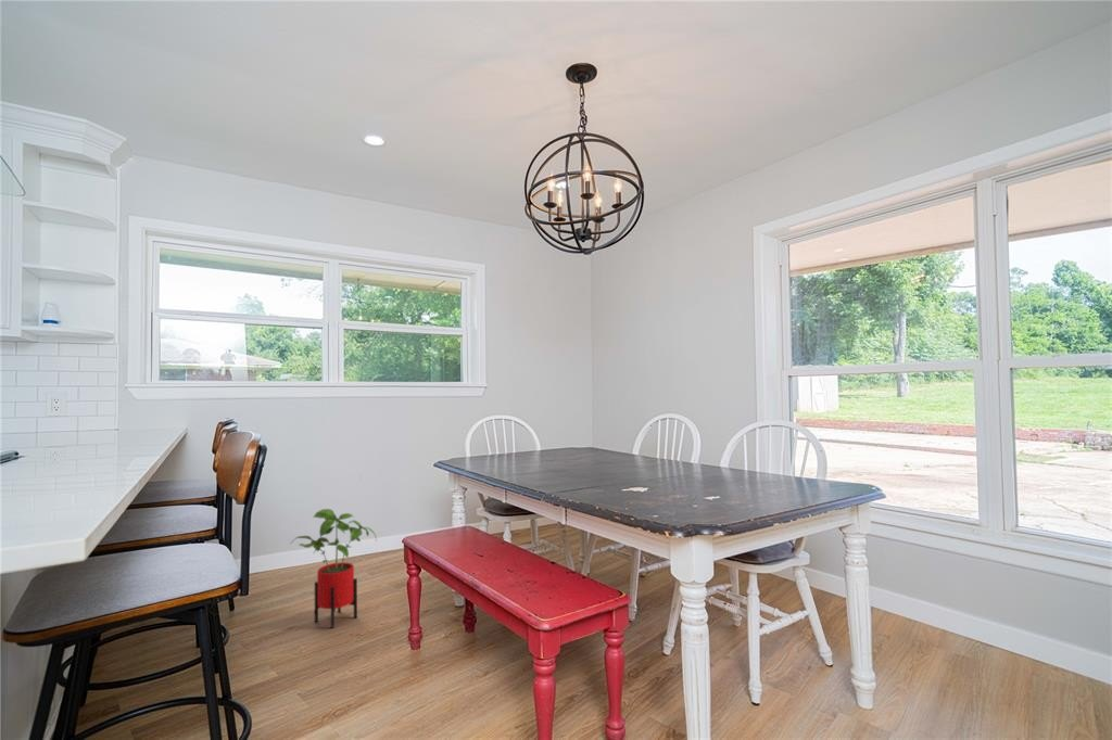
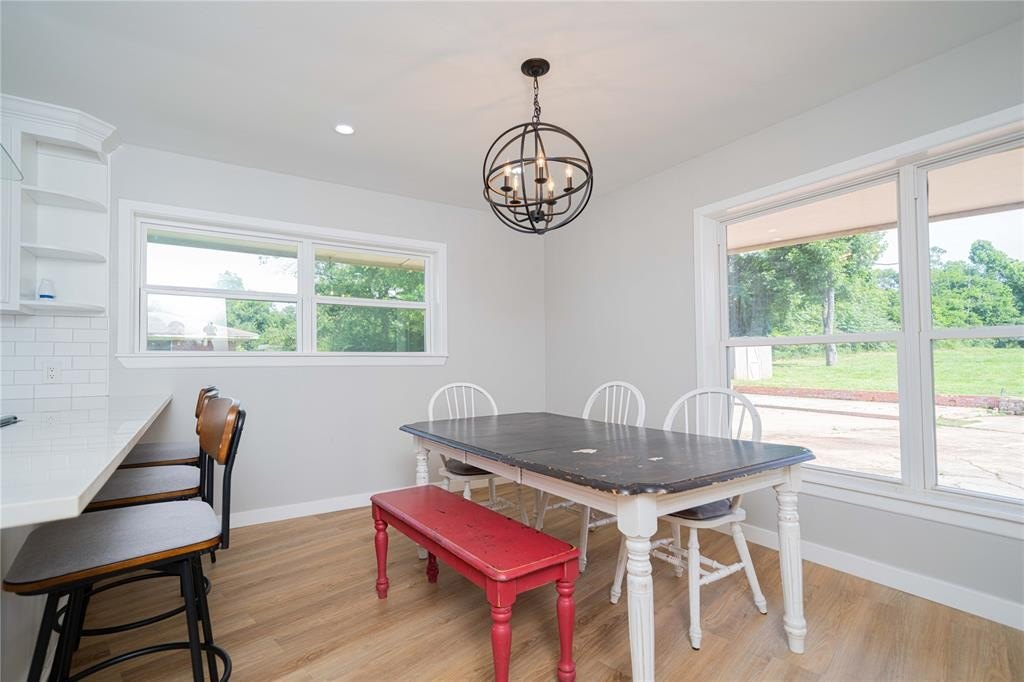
- house plant [290,508,378,629]
